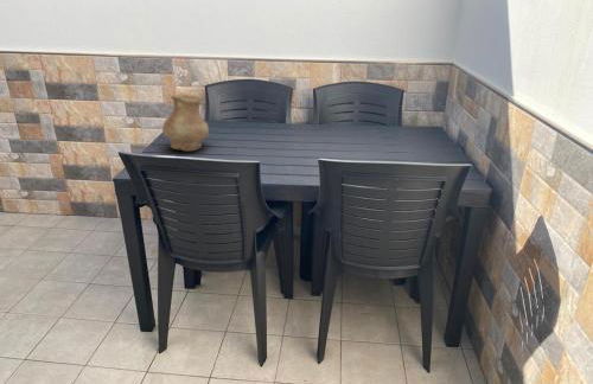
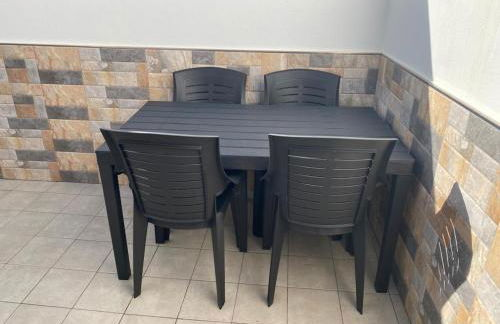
- vase [161,92,210,153]
